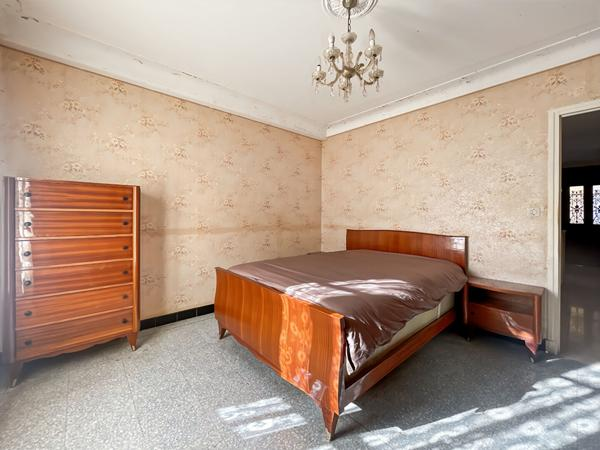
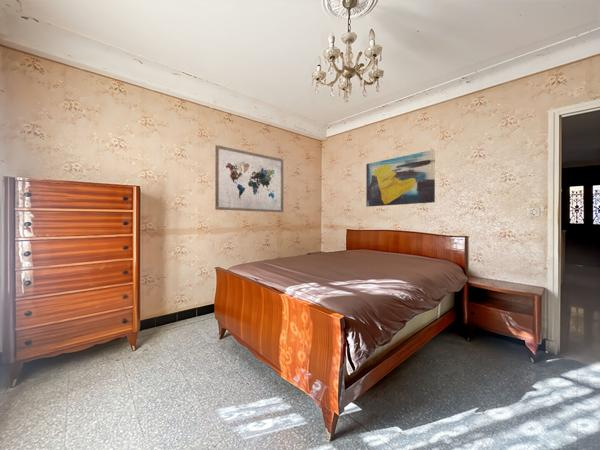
+ wall art [365,149,436,208]
+ wall art [214,144,285,213]
